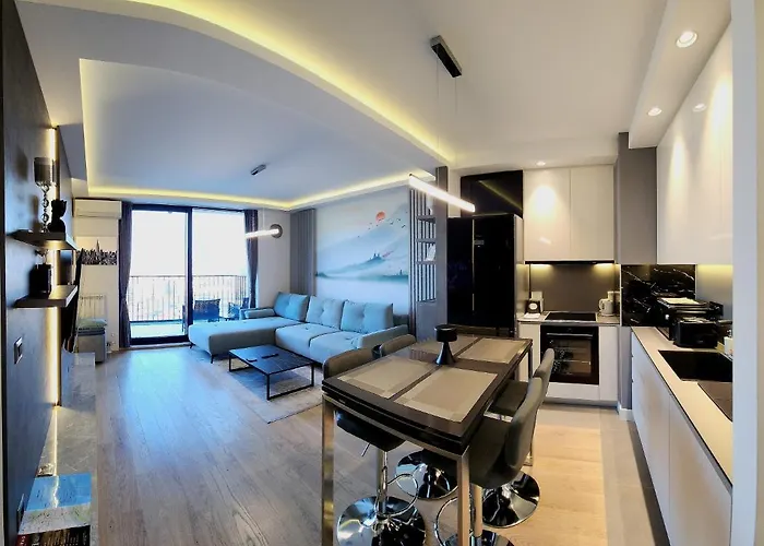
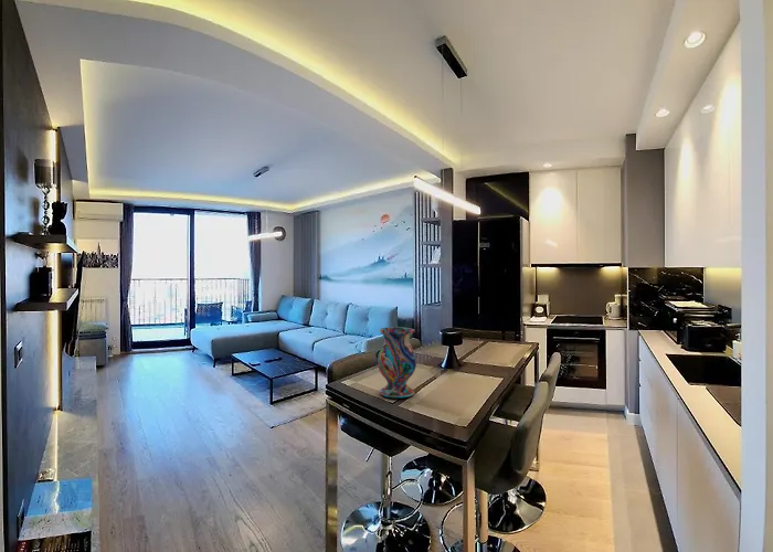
+ vase [377,326,417,399]
